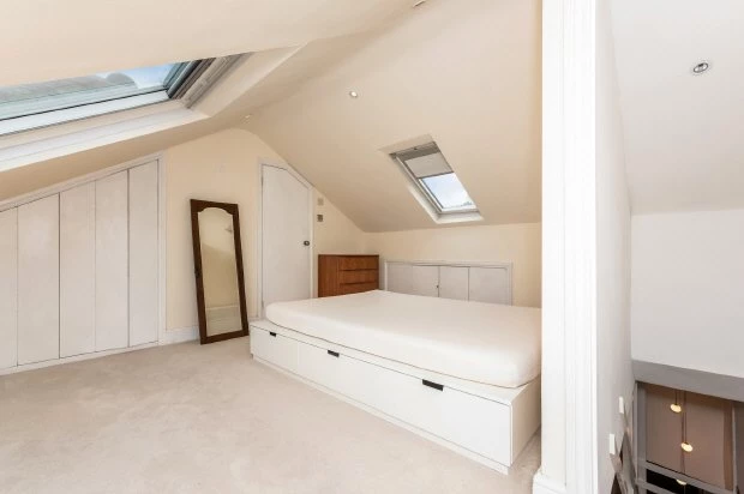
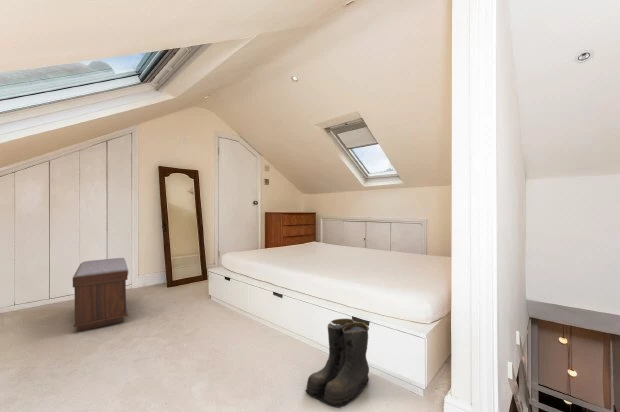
+ boots [304,318,372,409]
+ bench [72,257,129,332]
